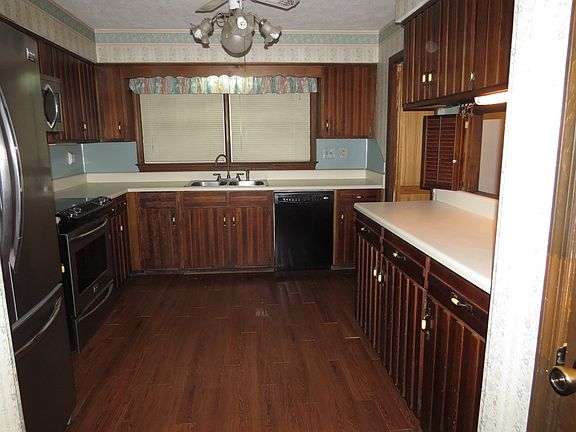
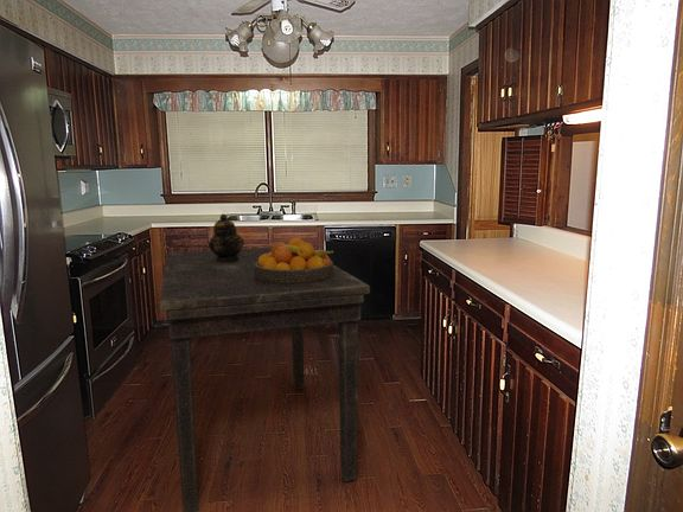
+ teapot [208,212,245,262]
+ fruit bowl [255,237,334,283]
+ dining table [159,247,371,512]
